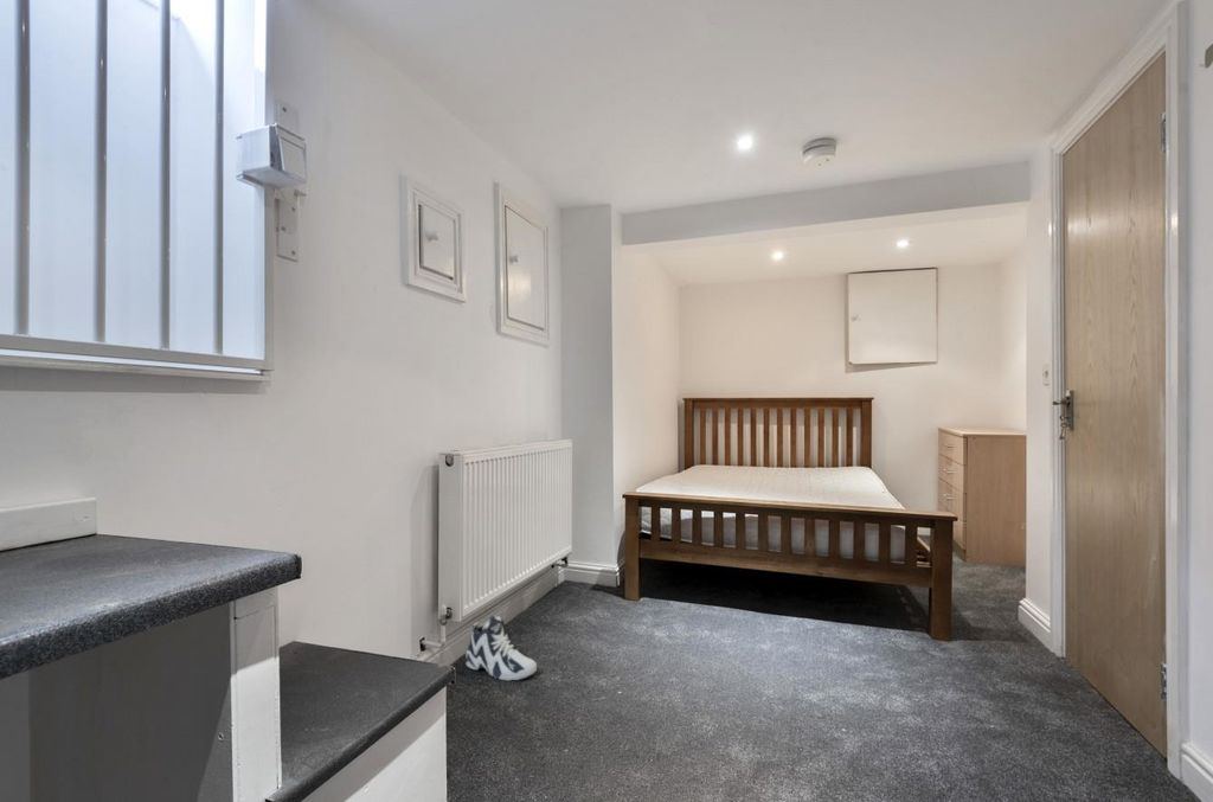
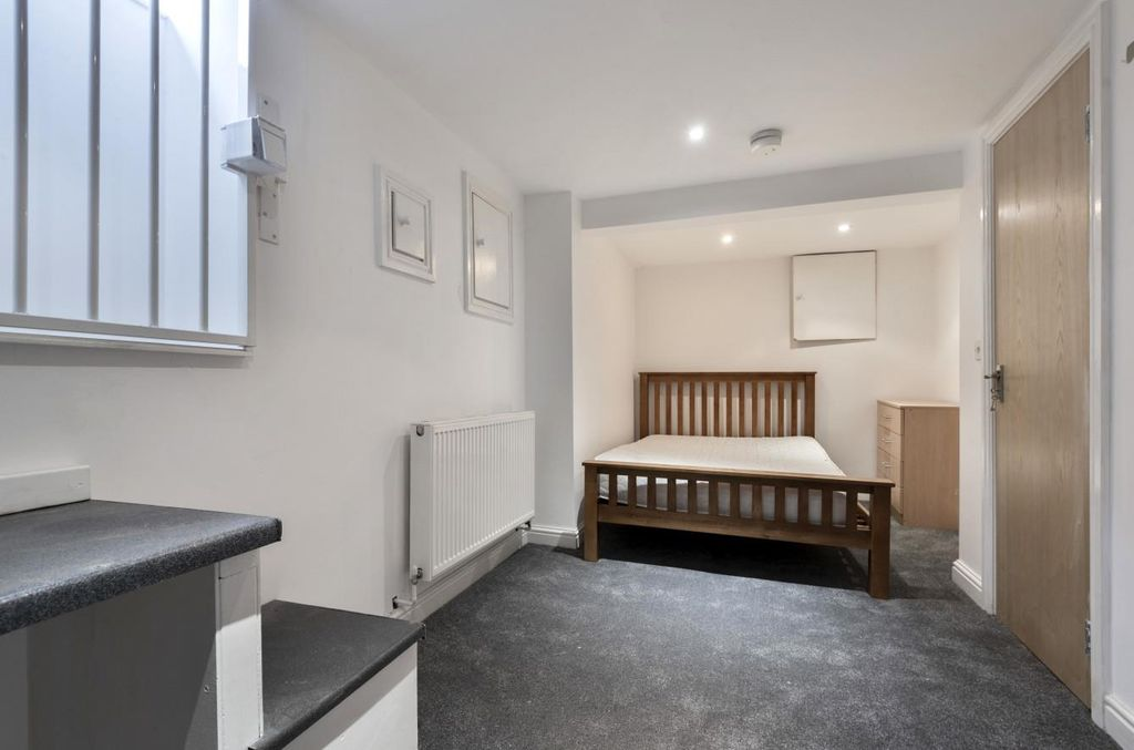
- sneaker [464,614,538,682]
